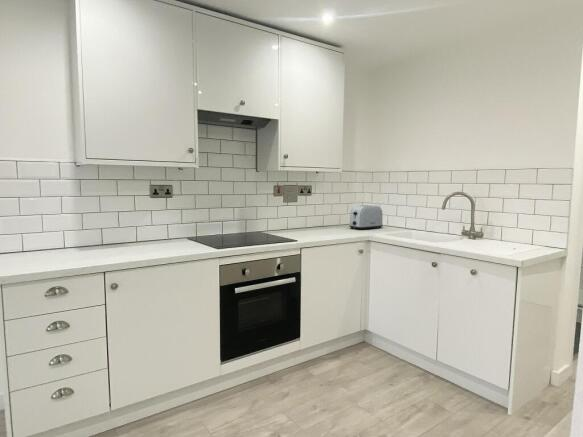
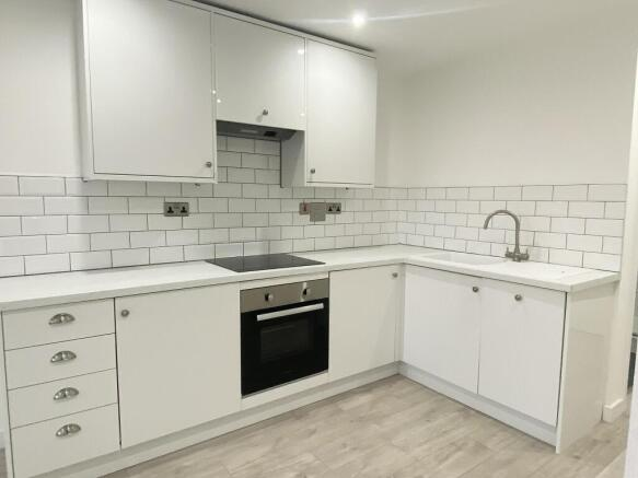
- toaster [348,204,384,231]
